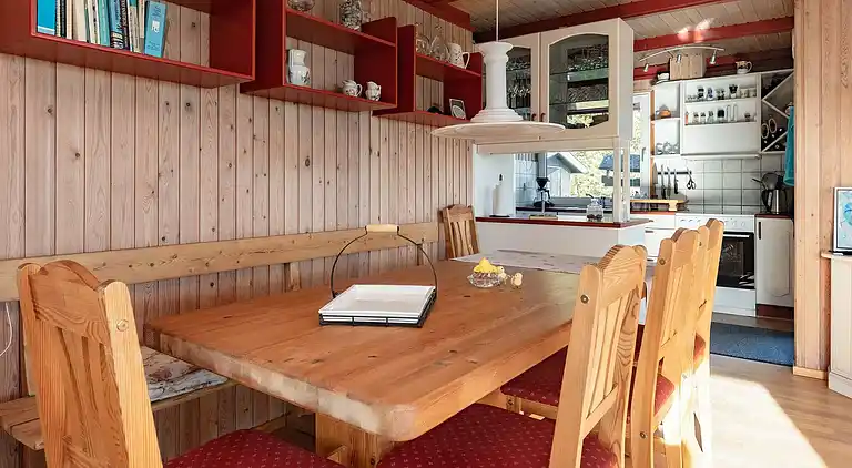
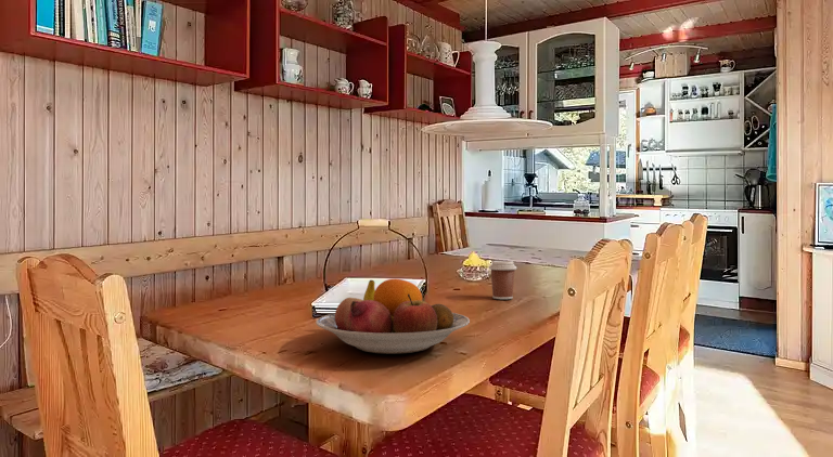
+ fruit bowl [315,277,471,355]
+ coffee cup [488,260,517,300]
